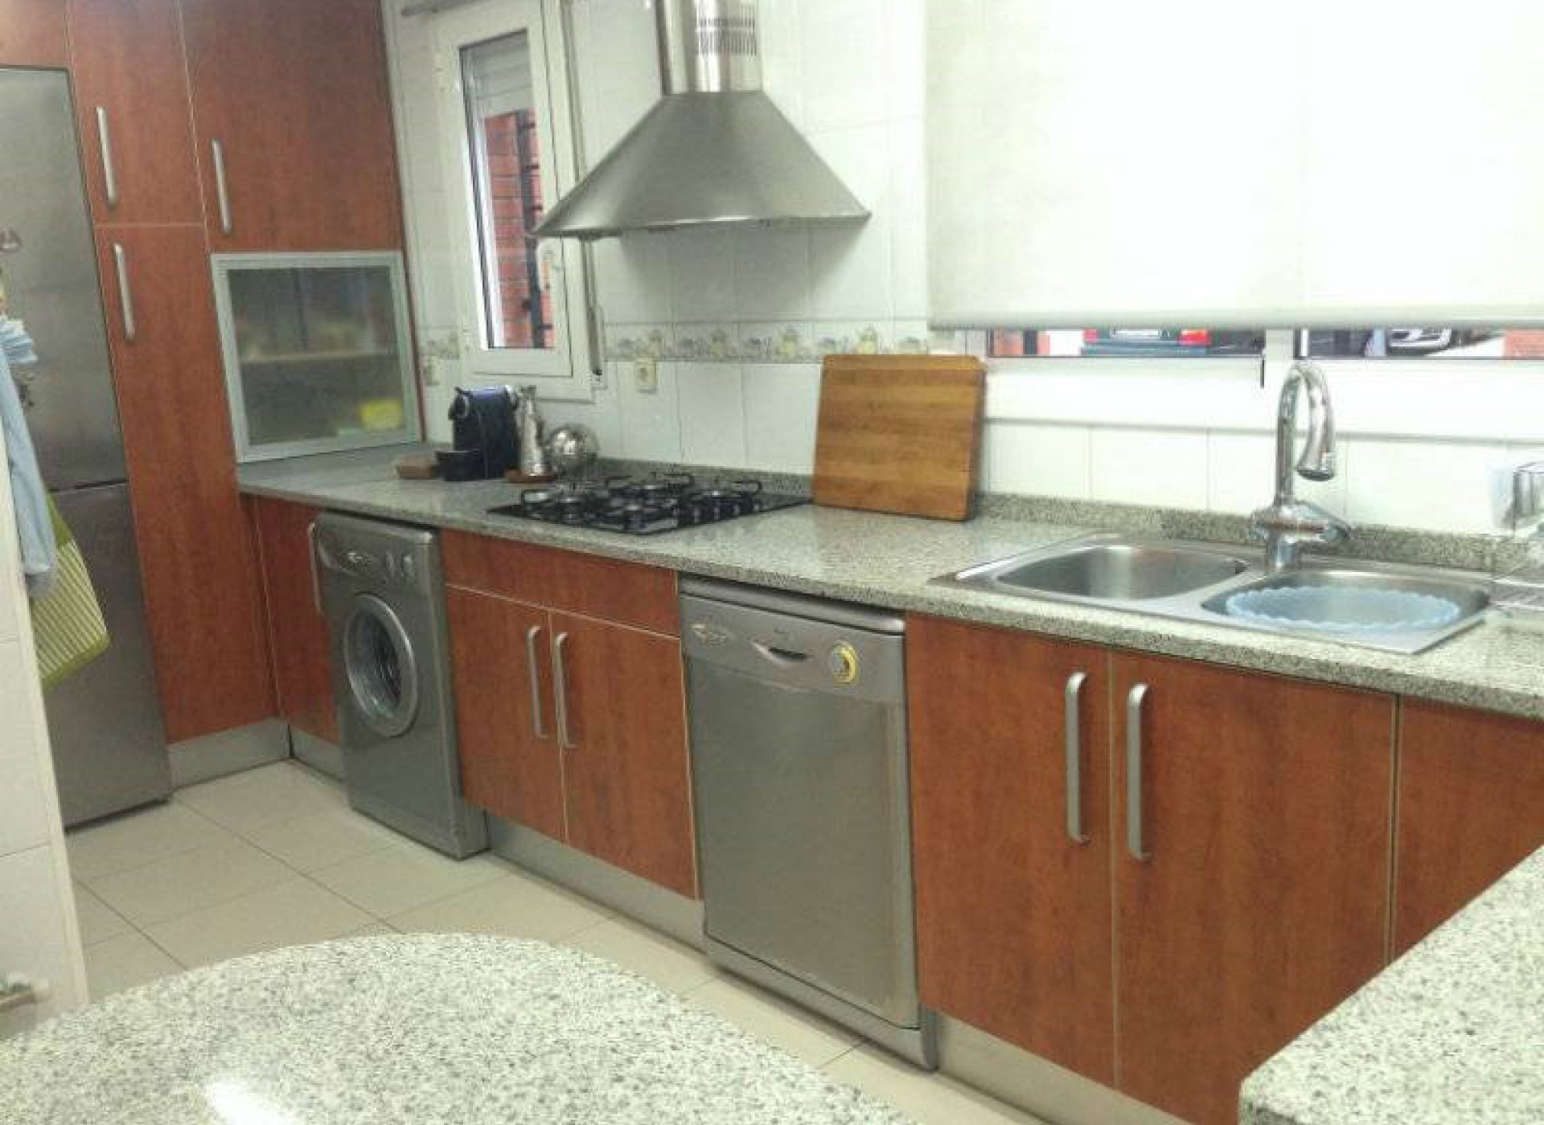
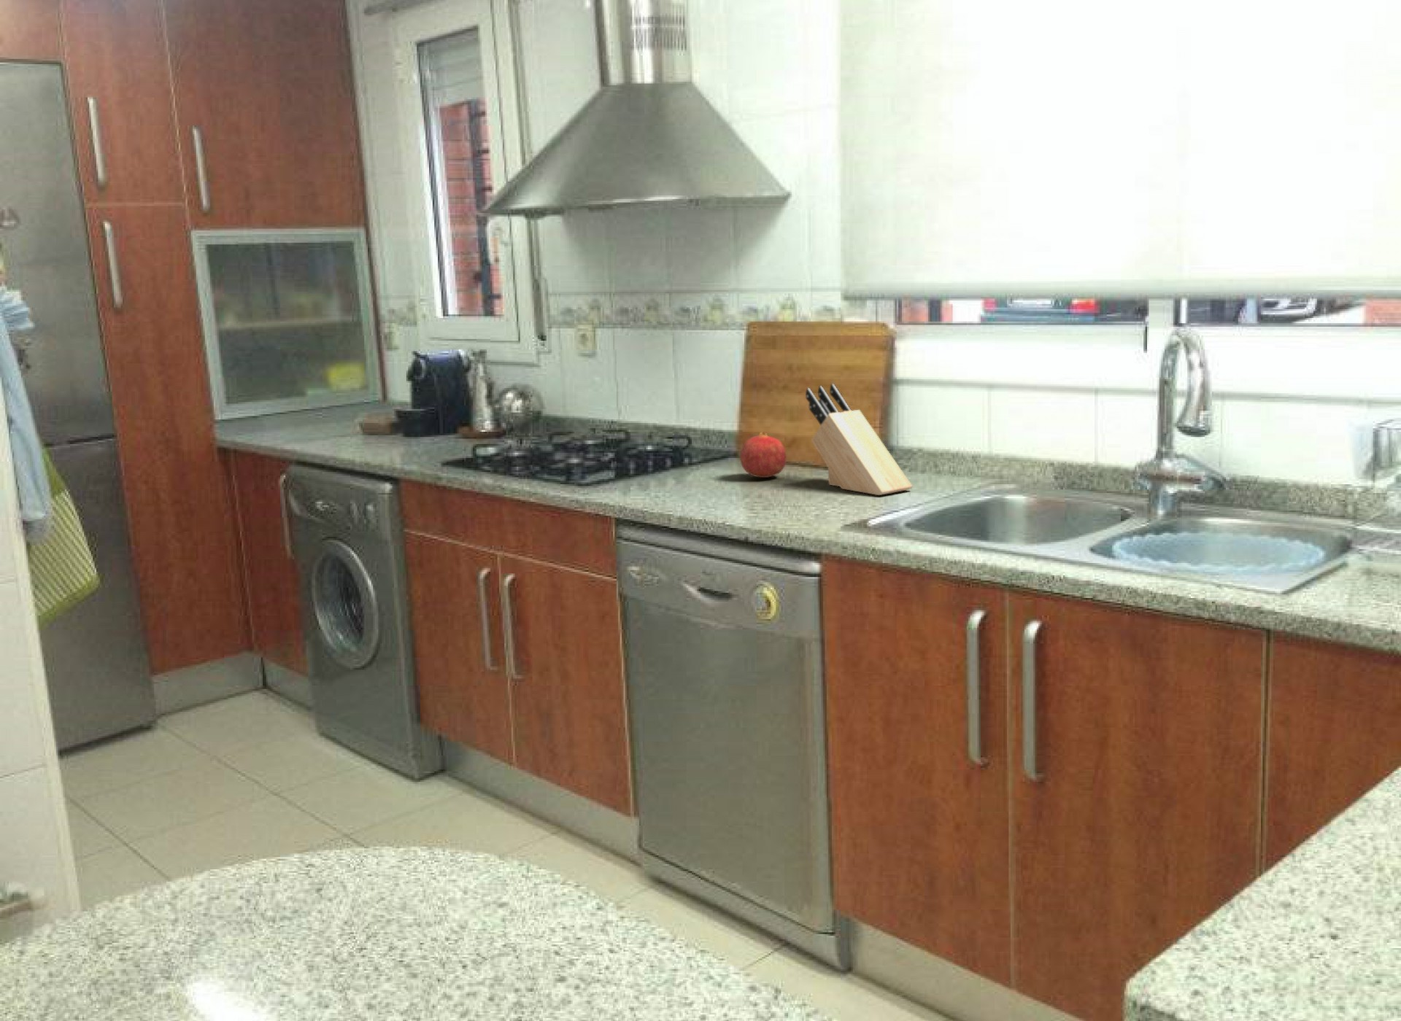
+ knife block [805,383,913,496]
+ fruit [740,432,786,478]
